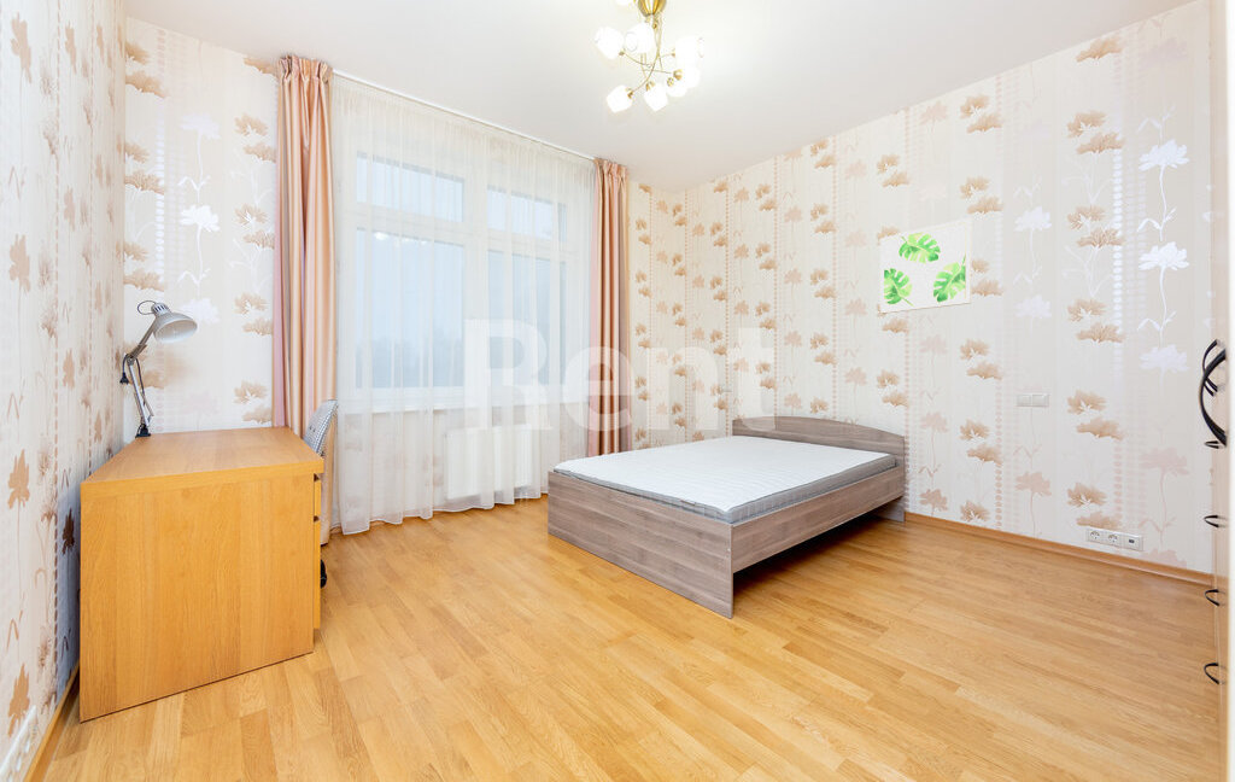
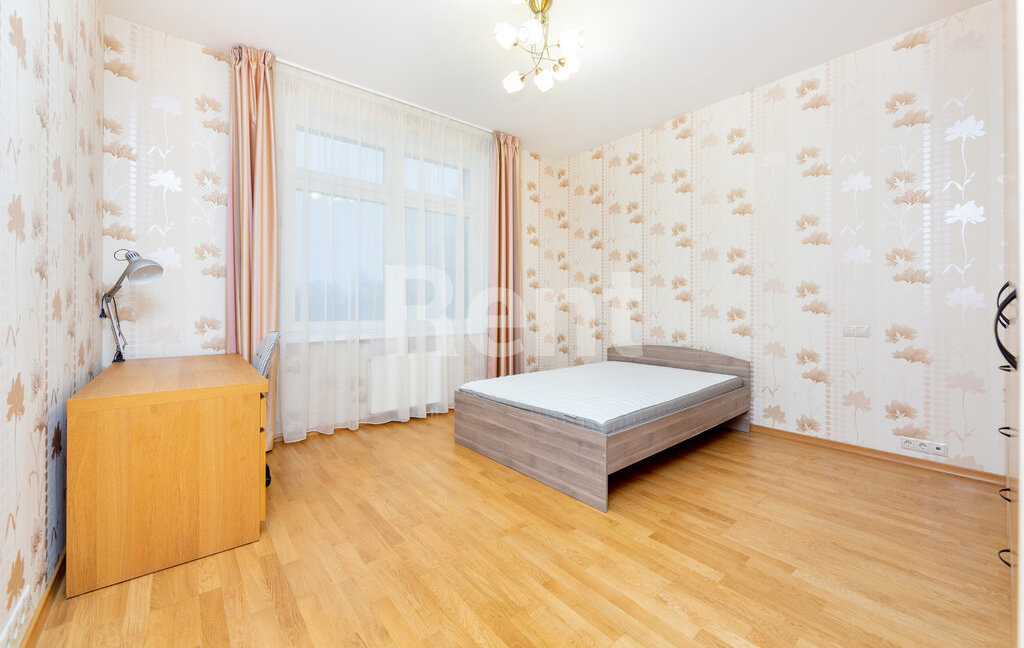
- wall art [879,217,972,315]
